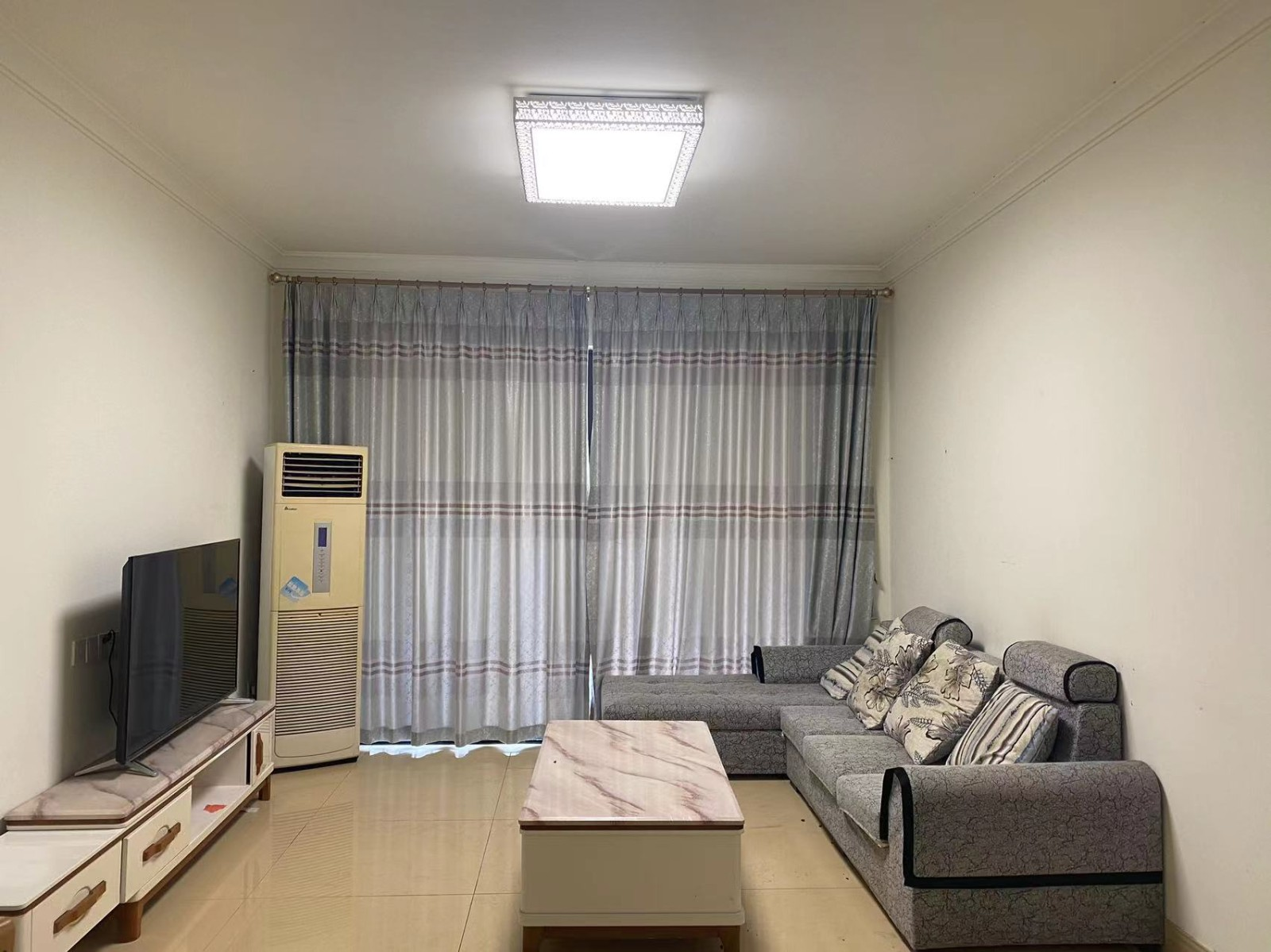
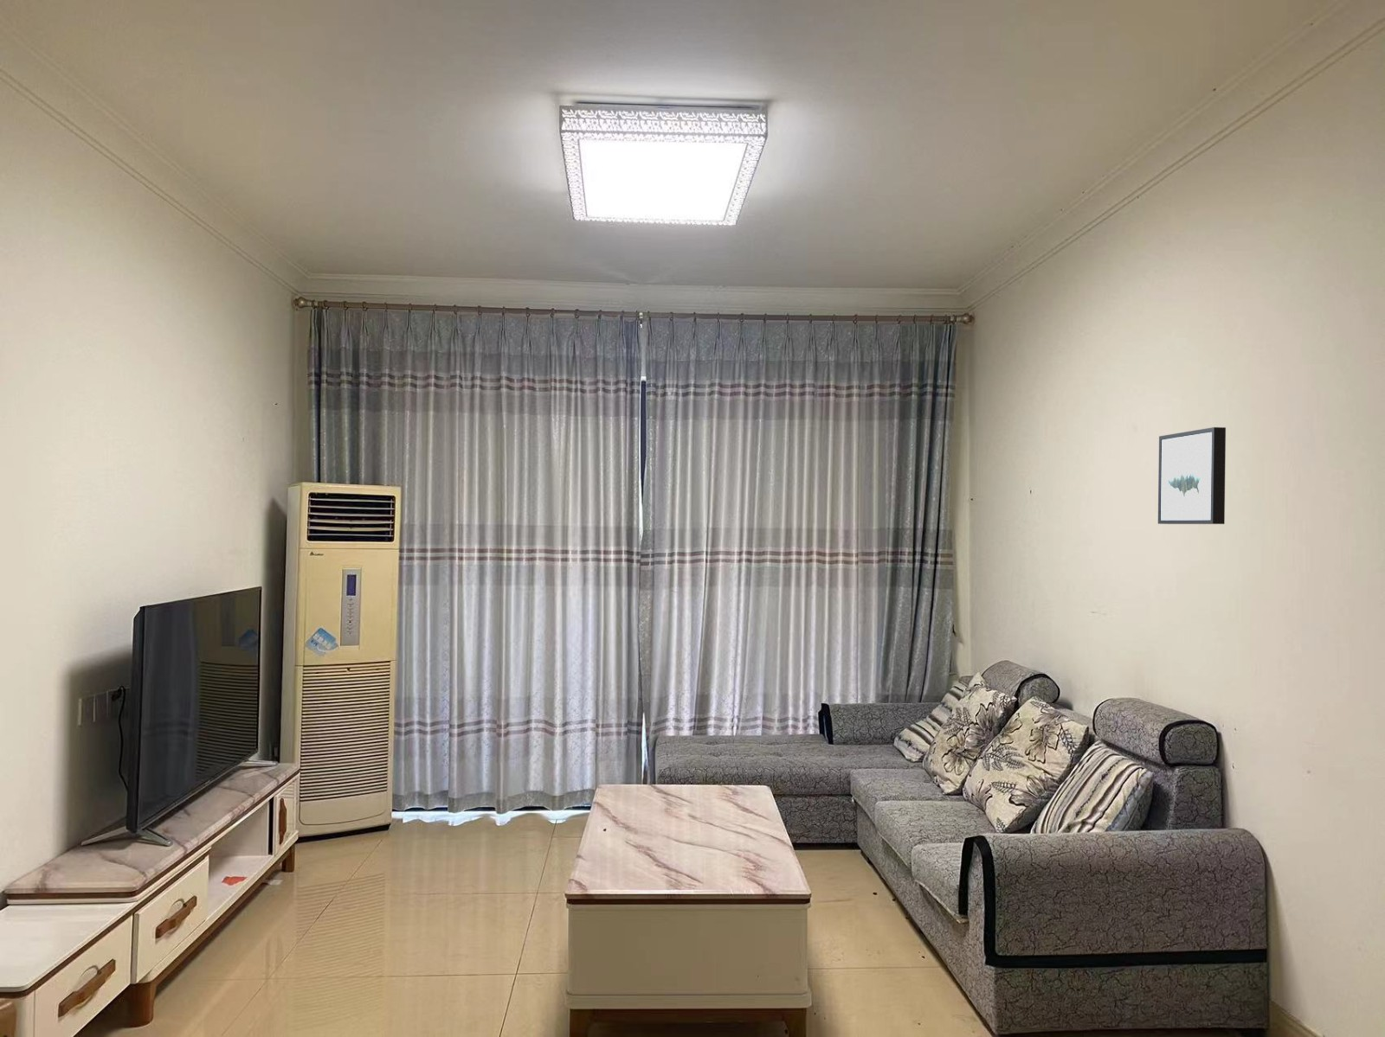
+ wall art [1157,426,1227,525]
